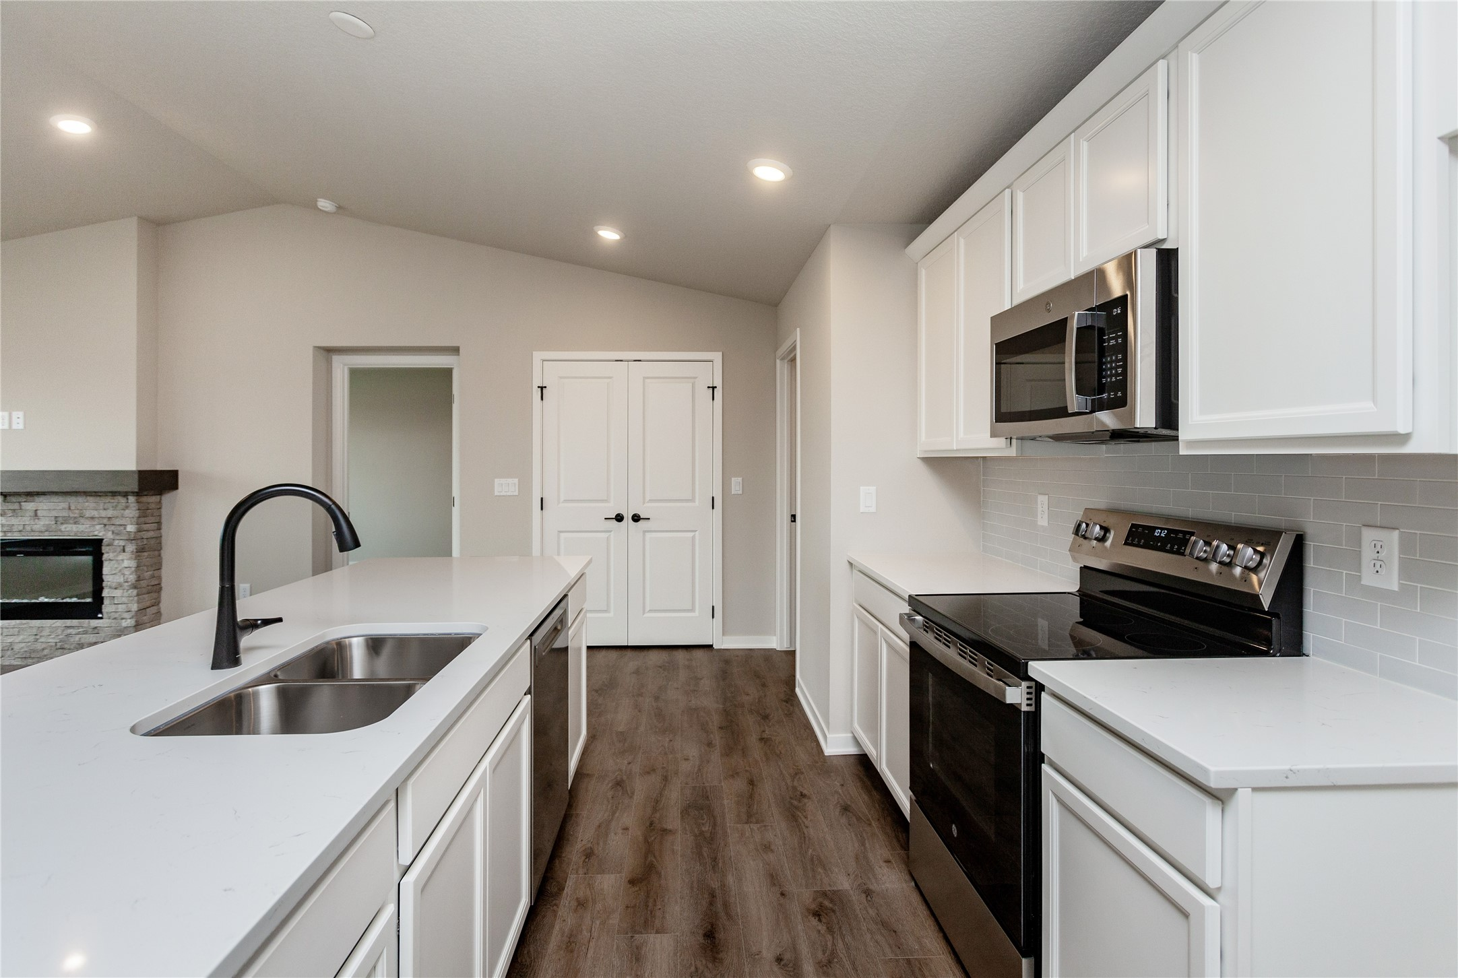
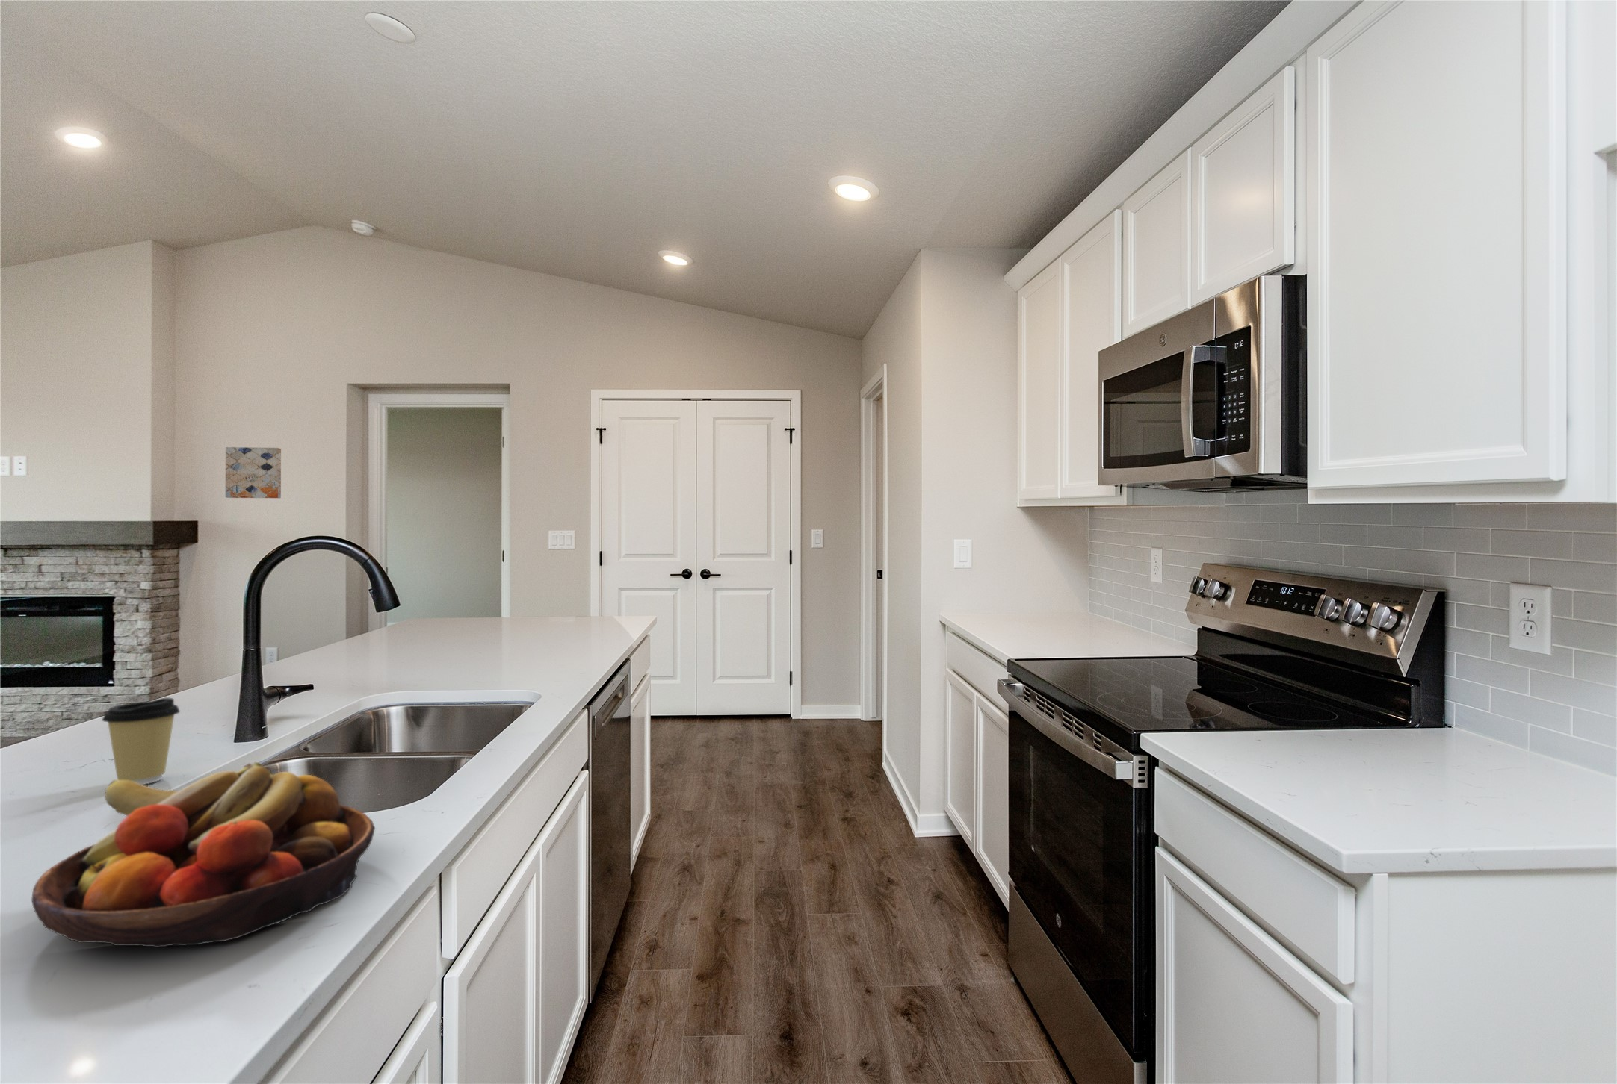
+ fruit bowl [30,761,376,948]
+ coffee cup [100,697,180,785]
+ wall art [225,446,282,498]
